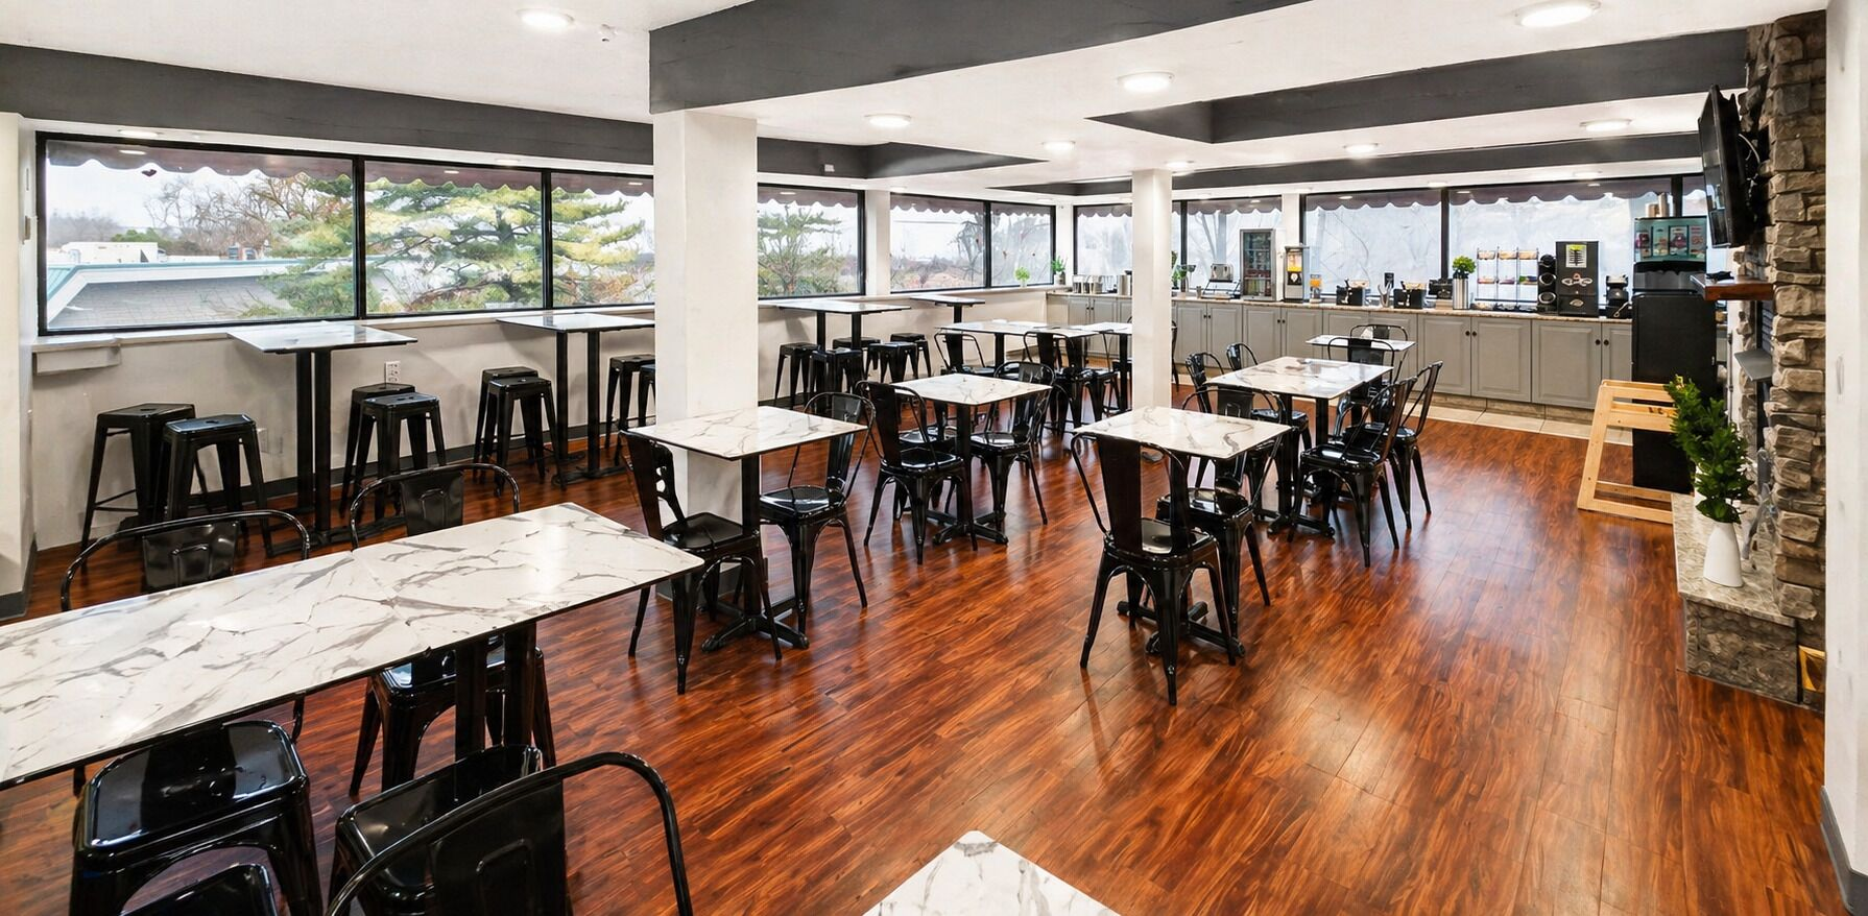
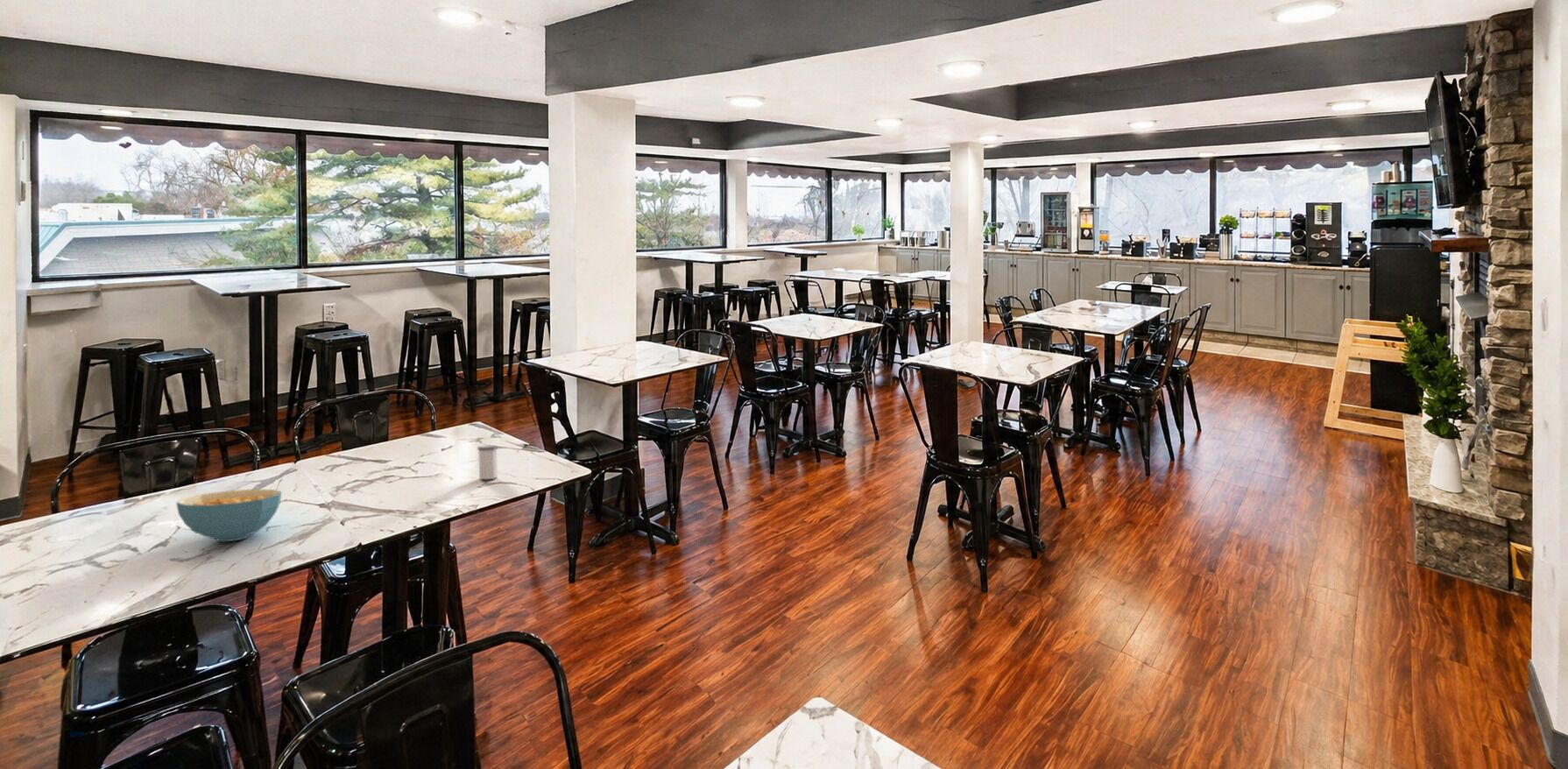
+ salt shaker [477,444,498,480]
+ cereal bowl [175,489,282,542]
